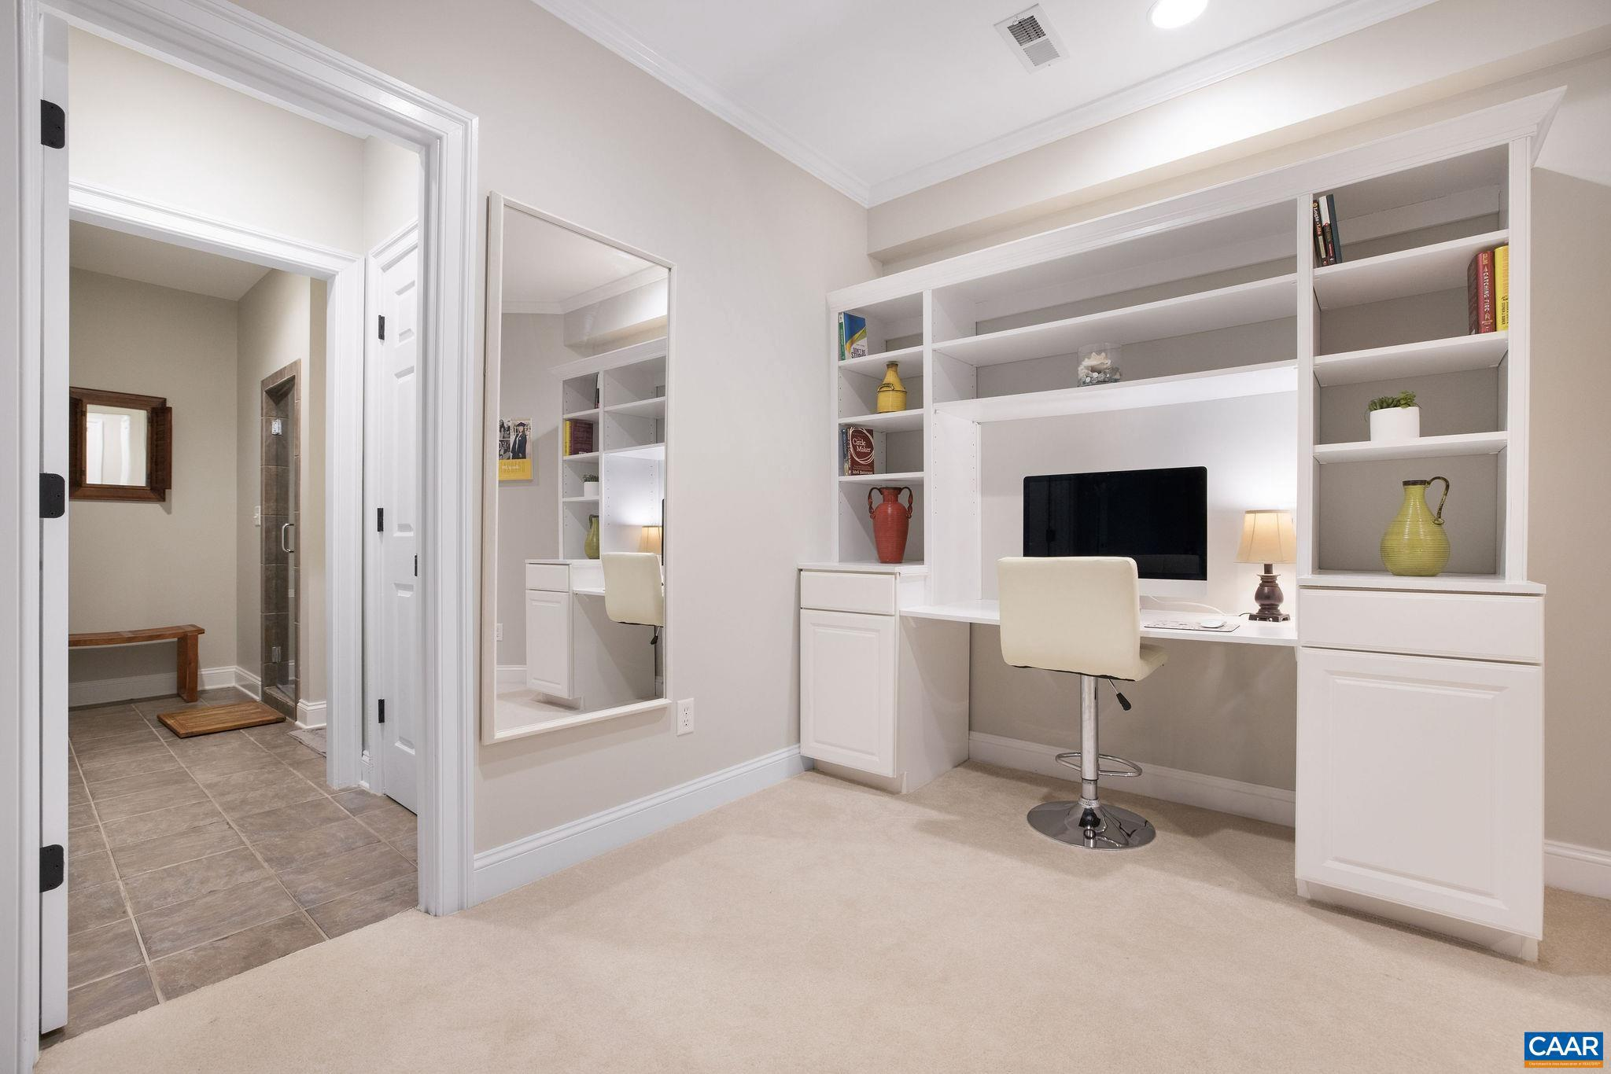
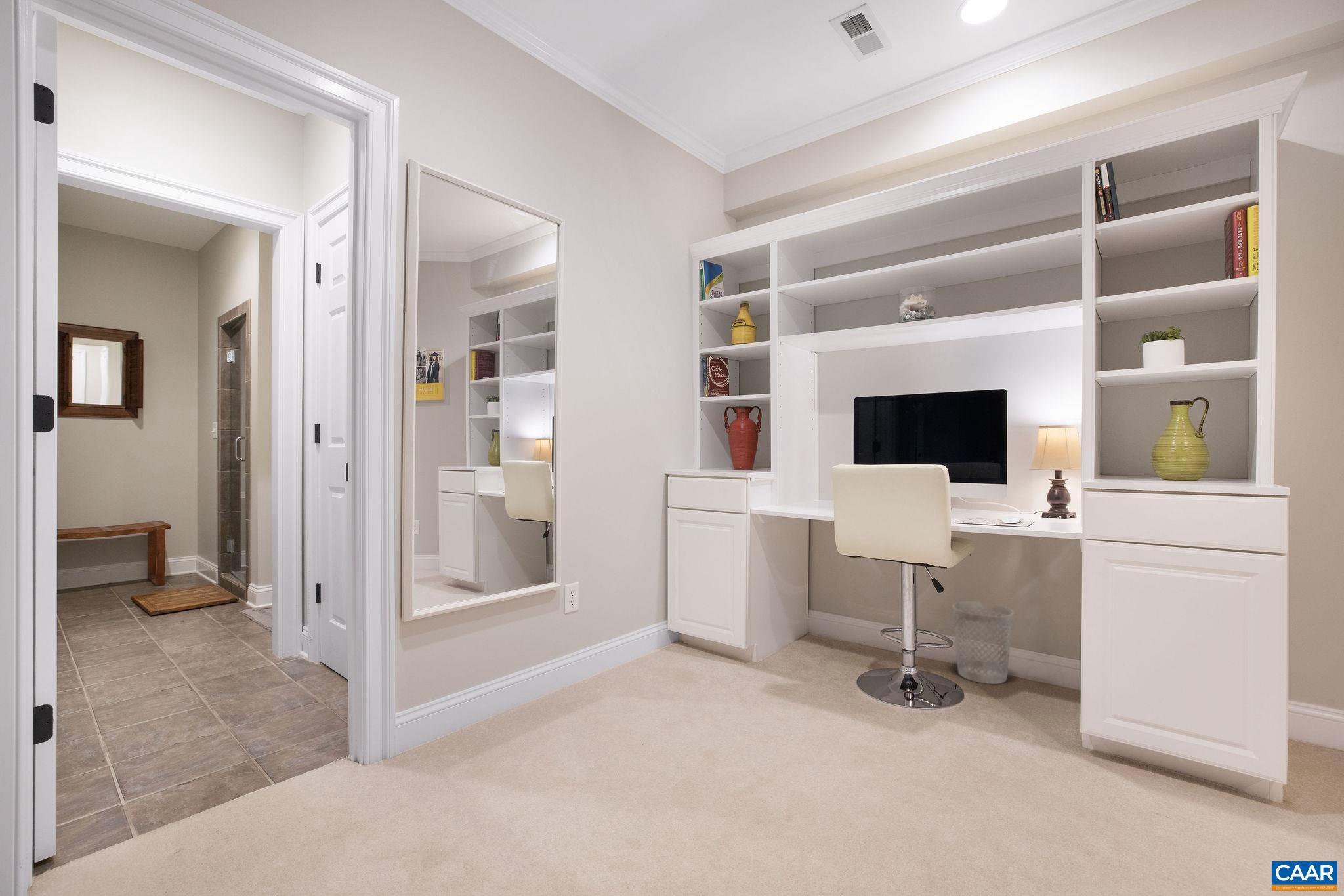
+ wastebasket [952,601,1014,685]
